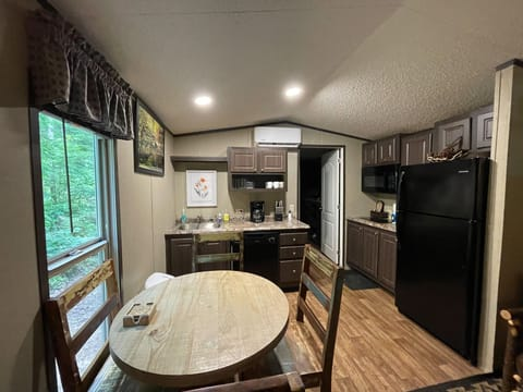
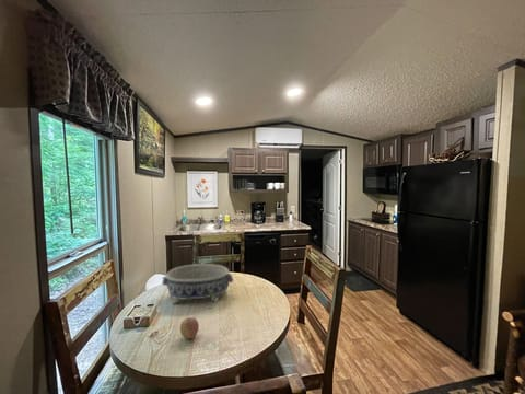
+ fruit [179,316,200,339]
+ decorative bowl [161,263,234,305]
